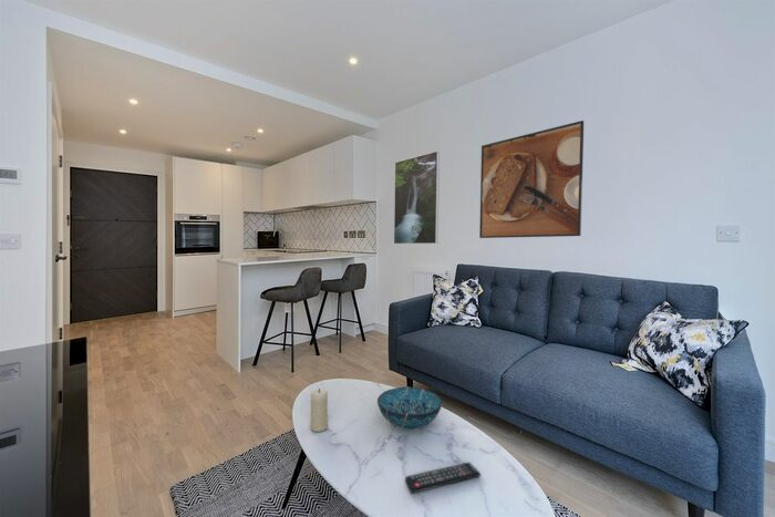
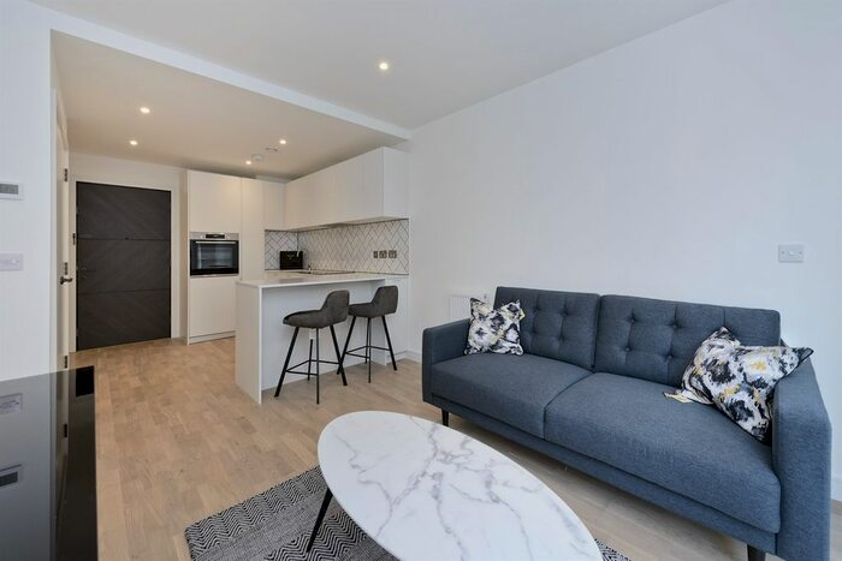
- decorative bowl [376,386,443,432]
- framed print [478,120,585,239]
- candle [309,387,329,433]
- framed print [393,149,441,245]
- remote control [404,462,482,494]
